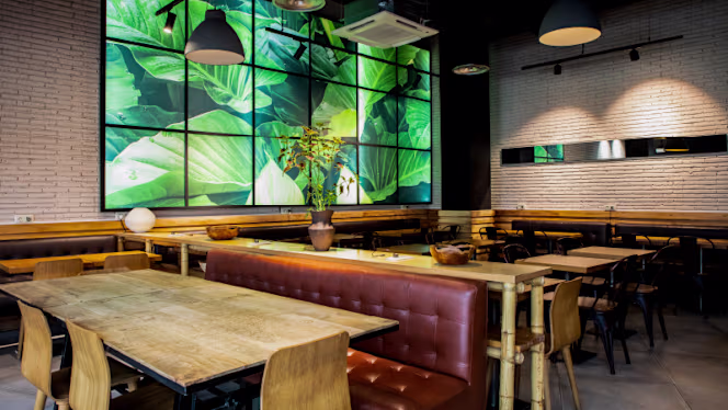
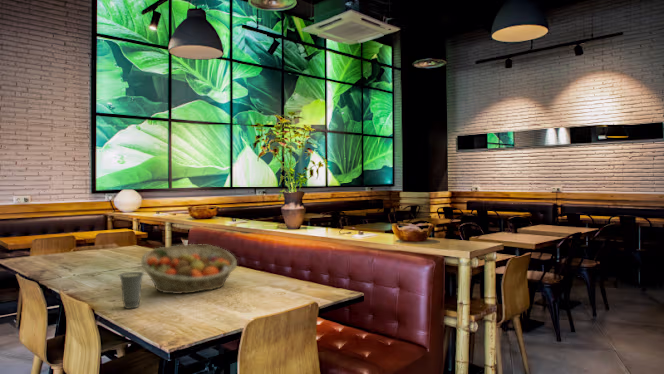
+ cup [118,271,145,310]
+ fruit basket [140,243,238,295]
